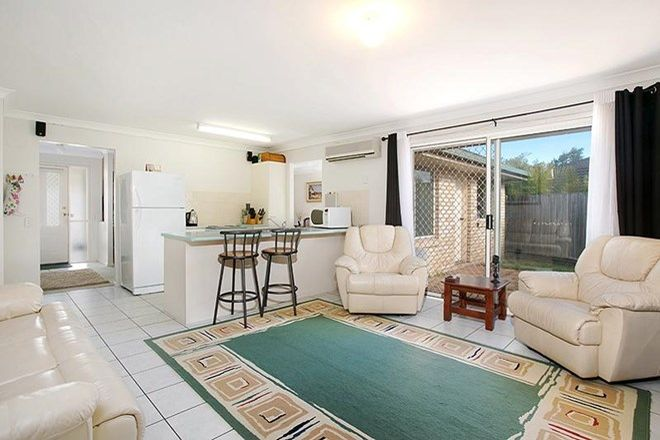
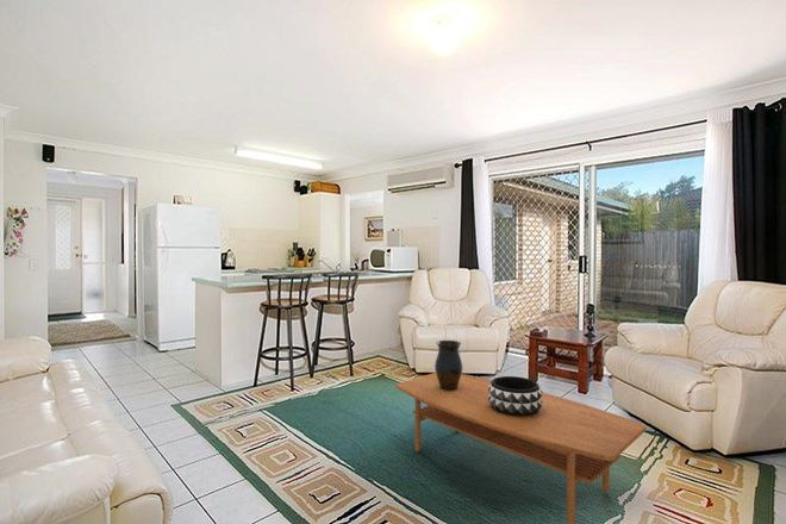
+ vase [433,339,463,391]
+ decorative bowl [487,375,544,417]
+ coffee table [394,372,648,524]
